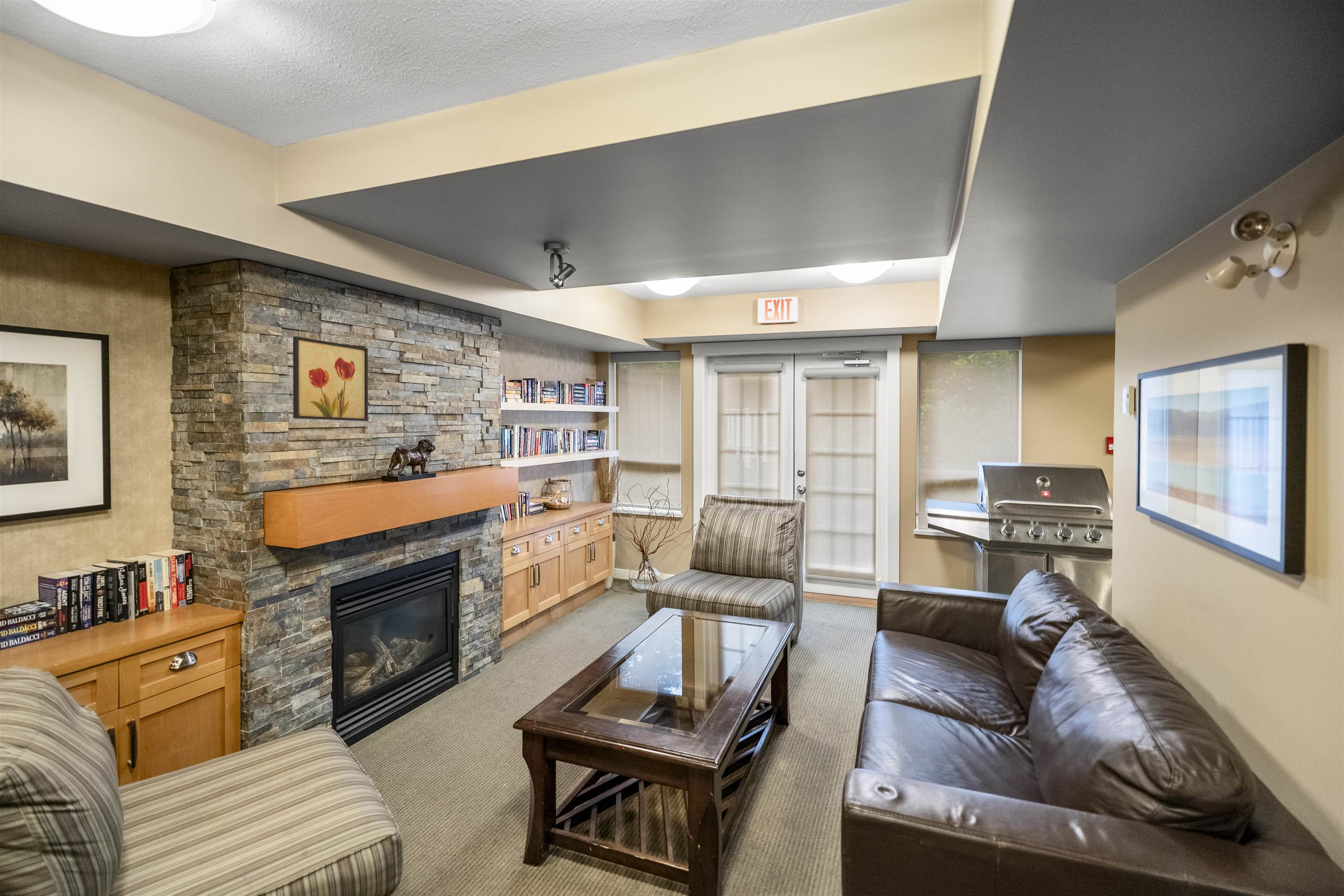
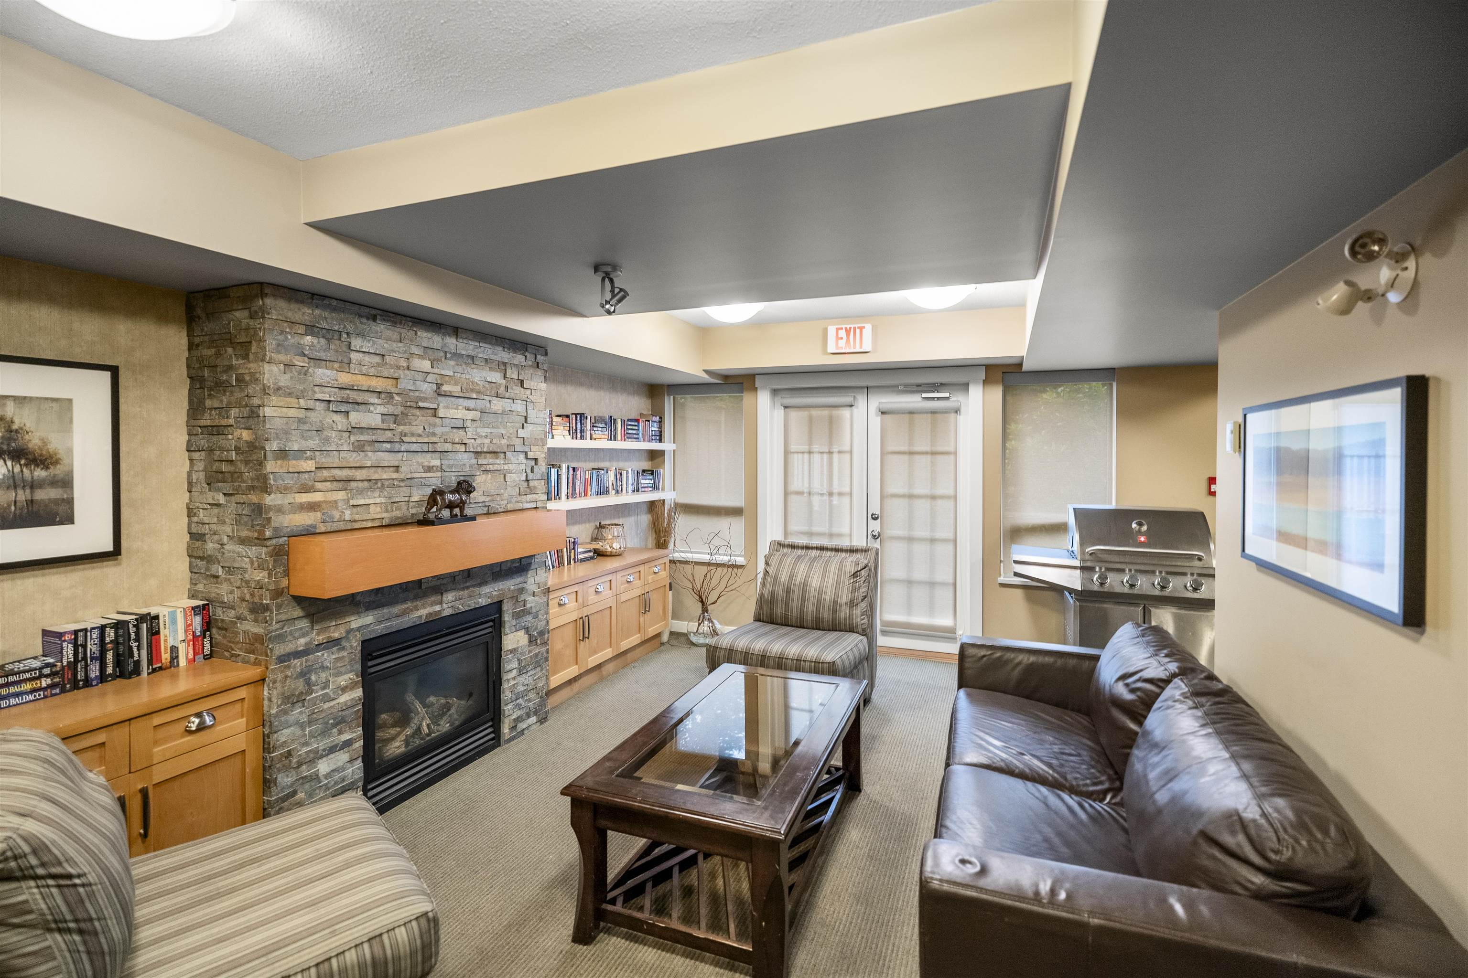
- wall art [293,336,368,421]
